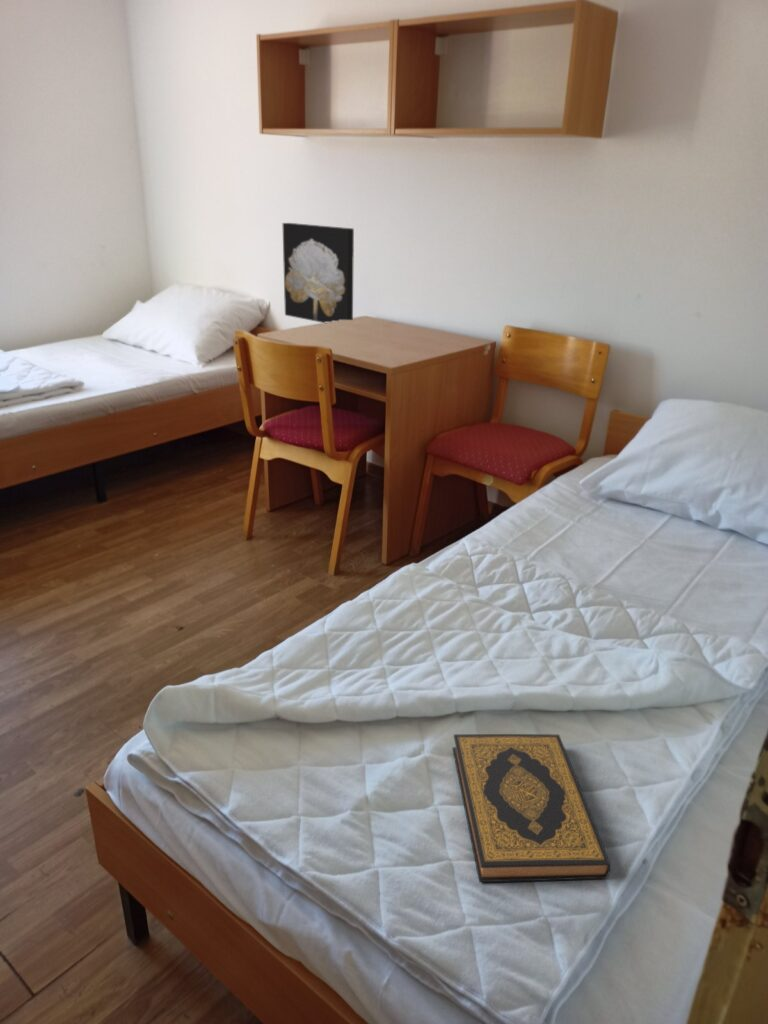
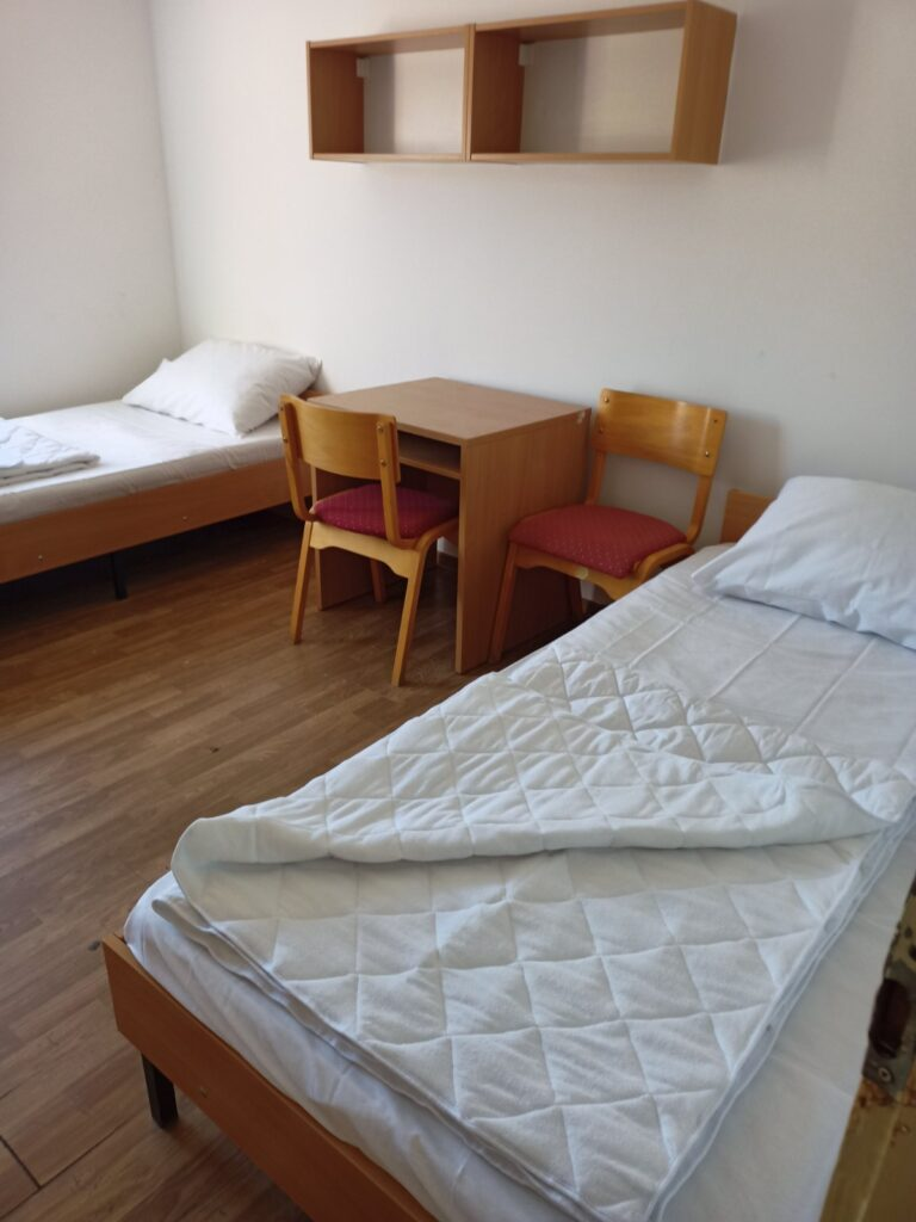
- hardback book [451,733,611,883]
- wall art [281,222,355,324]
